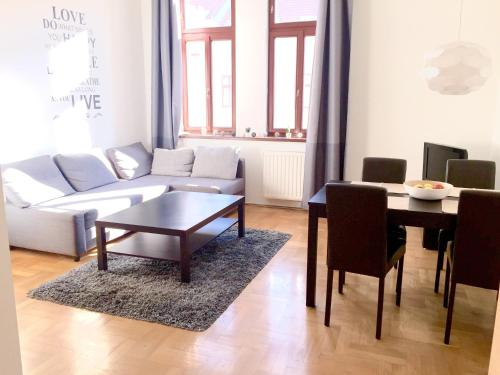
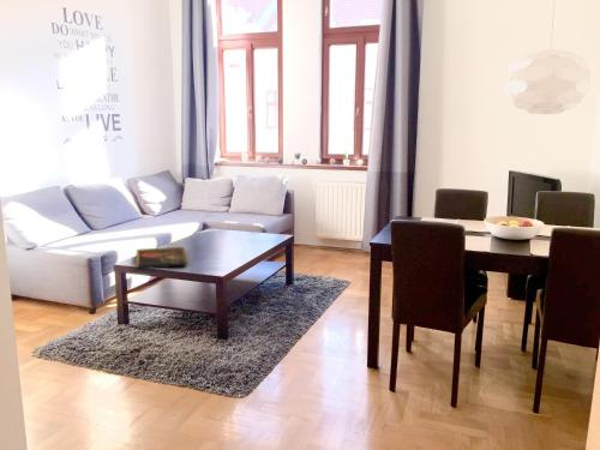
+ decorative tray [134,246,190,270]
